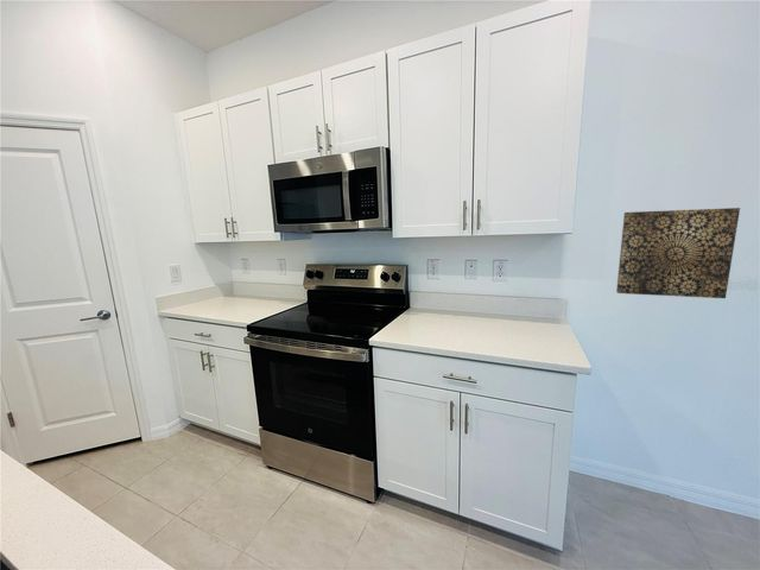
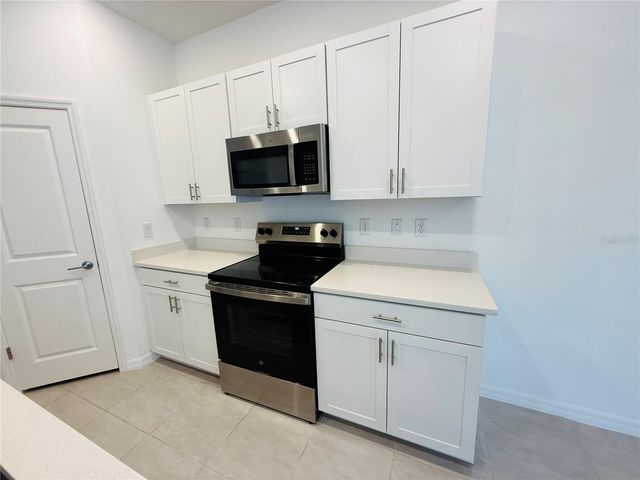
- wall art [615,207,741,299]
